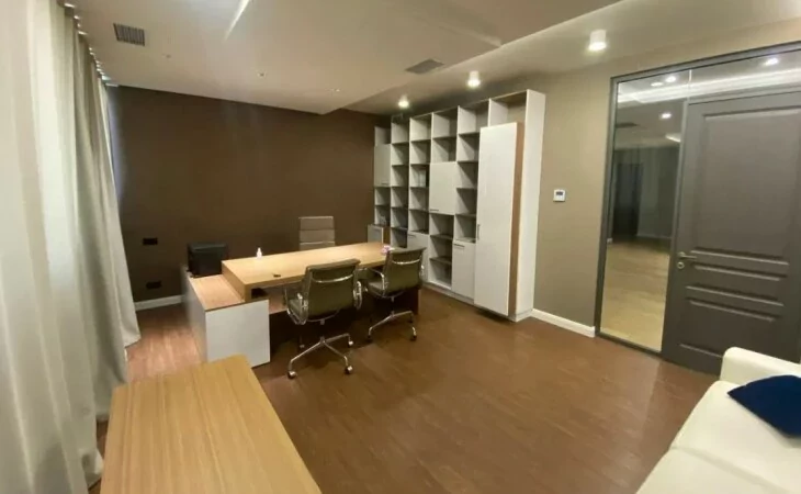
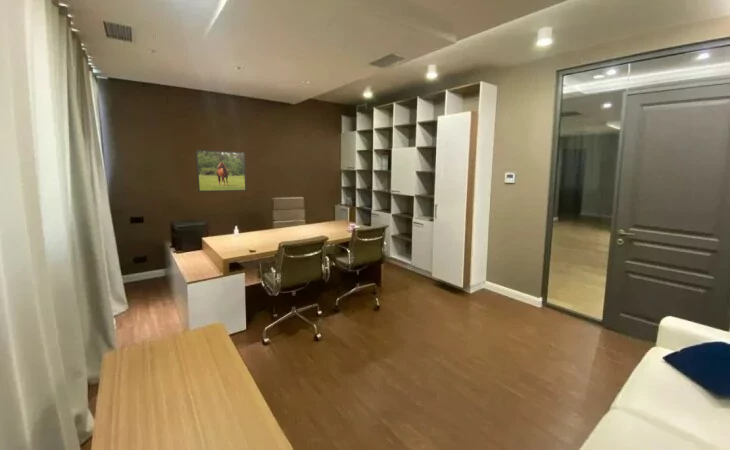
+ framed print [195,149,247,193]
